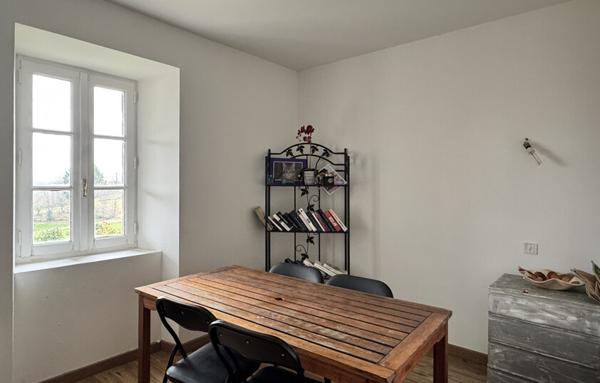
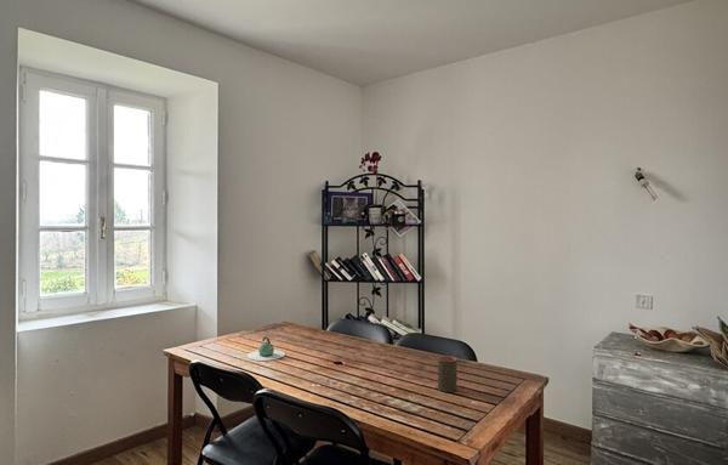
+ teapot [246,335,286,362]
+ cup [437,355,459,393]
